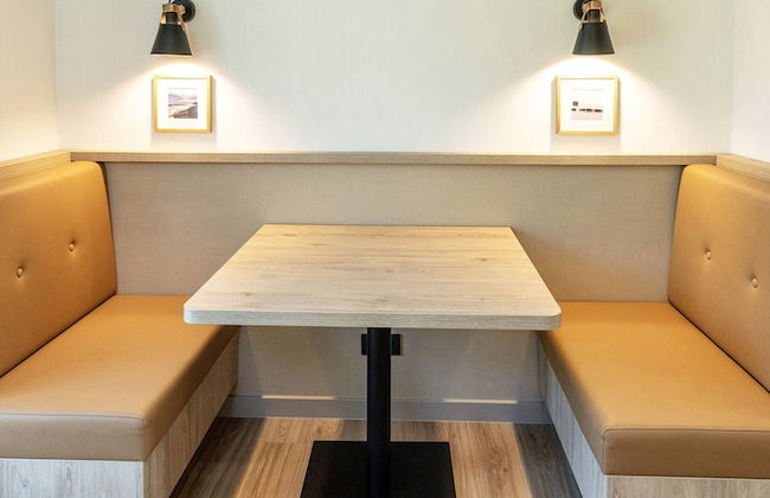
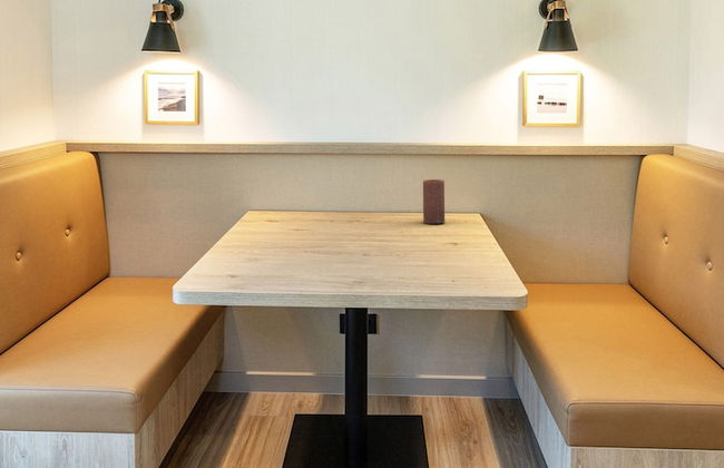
+ candle [422,178,446,224]
